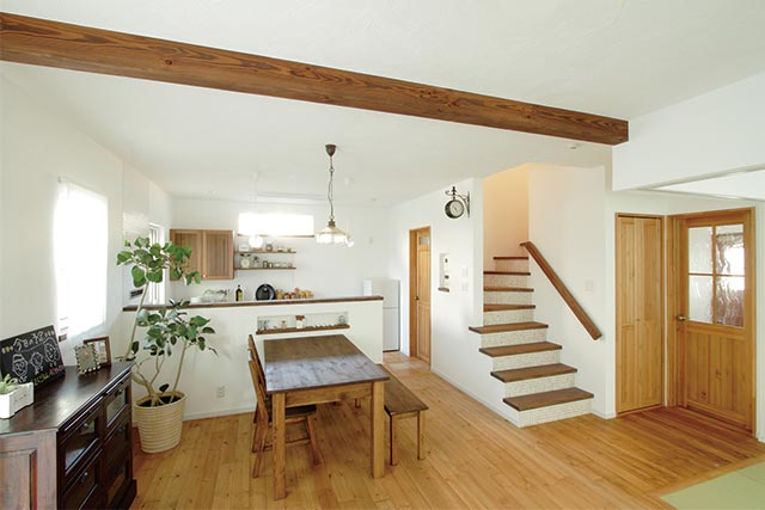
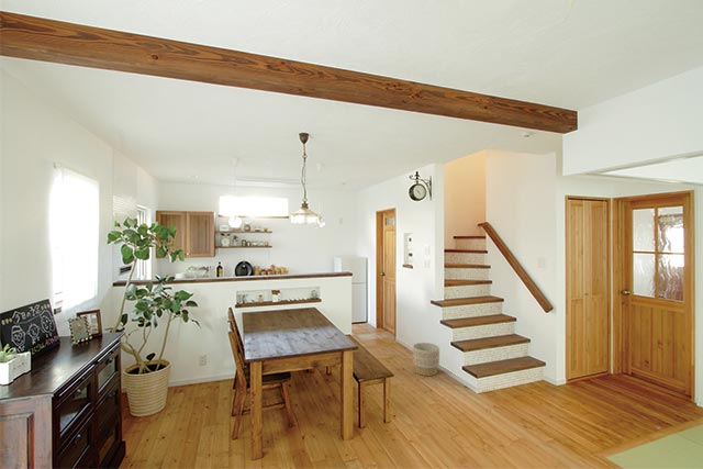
+ planter [412,342,440,377]
